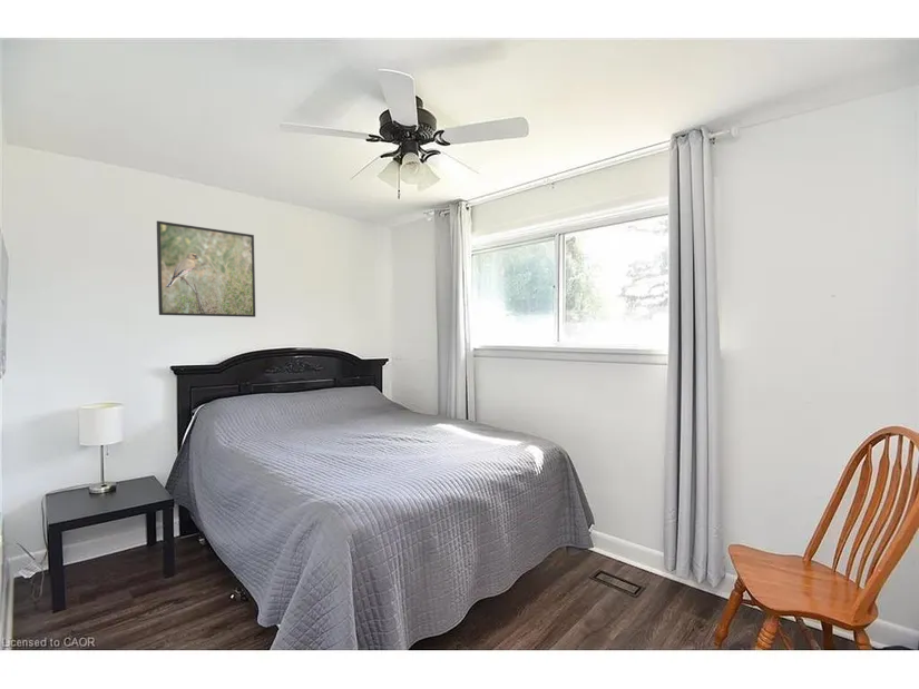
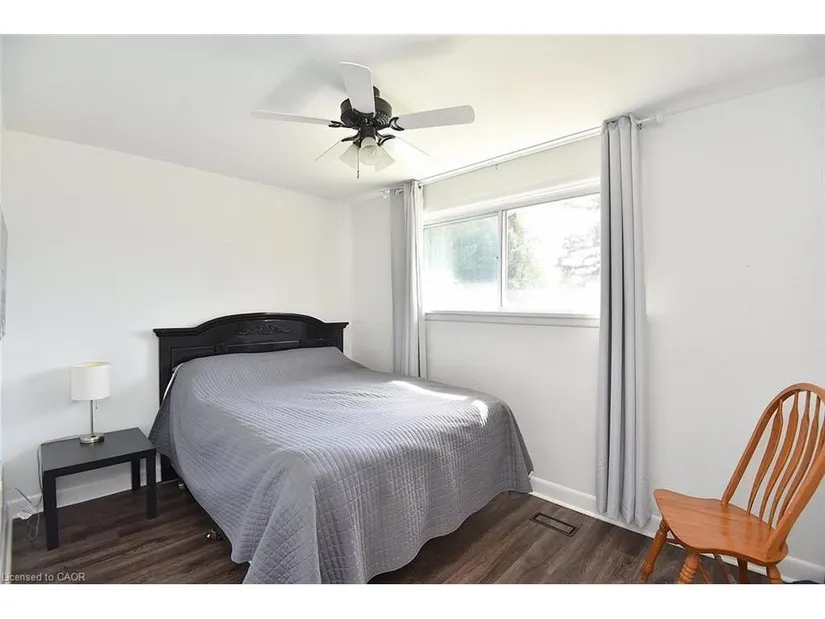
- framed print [156,220,256,318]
